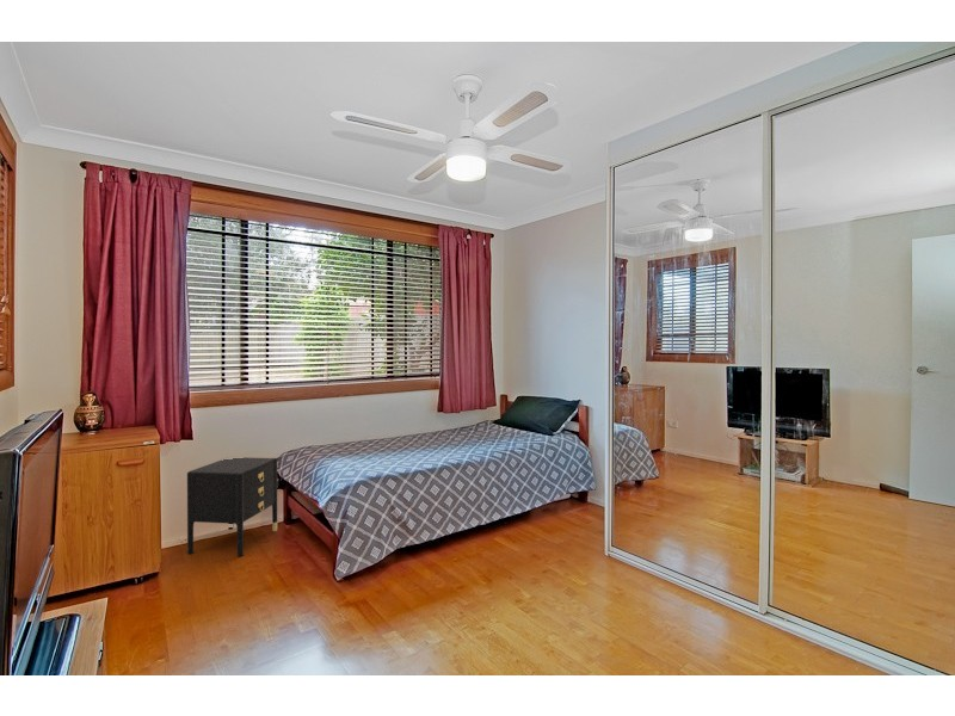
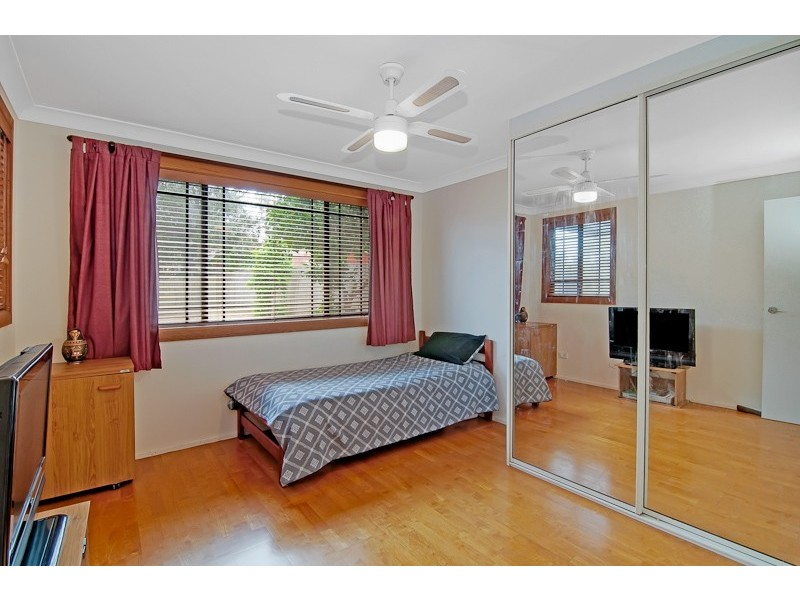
- nightstand [186,456,278,557]
